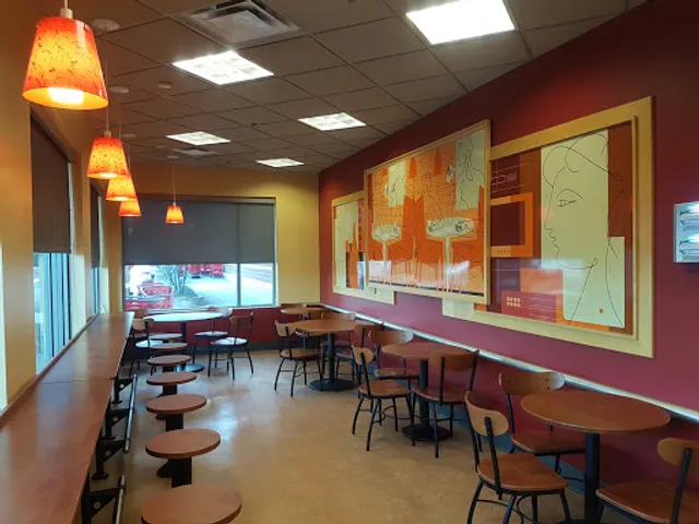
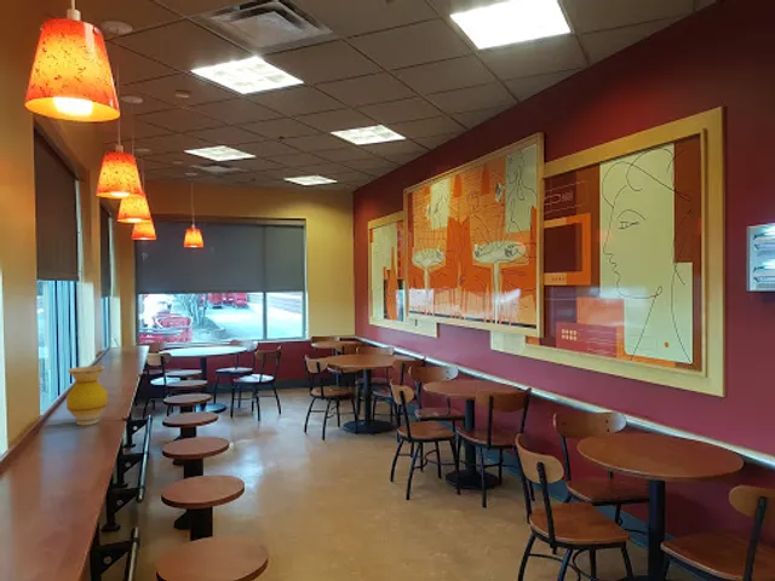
+ vase [65,364,109,426]
